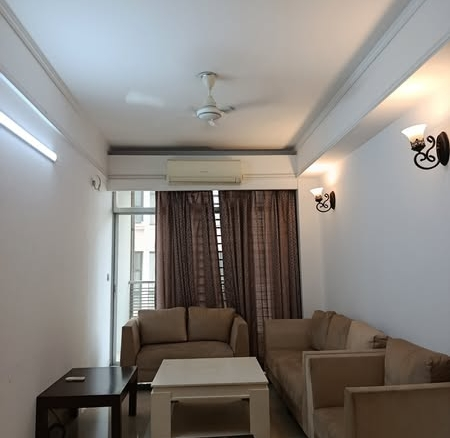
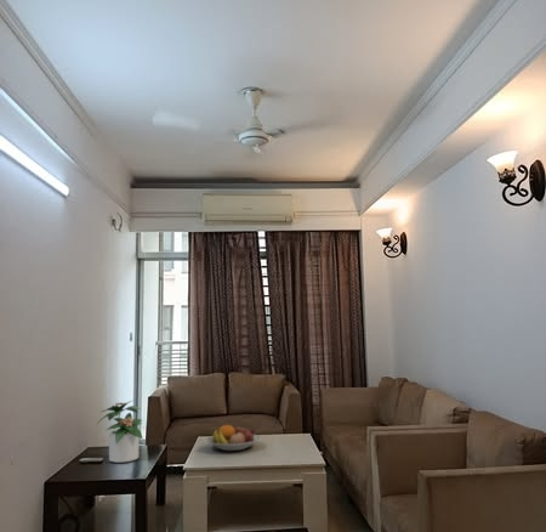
+ fruit bowl [205,424,261,452]
+ potted plant [95,398,144,464]
